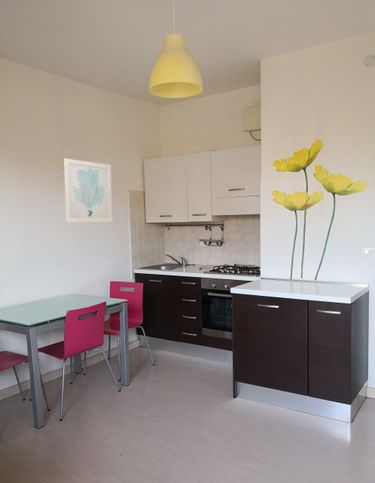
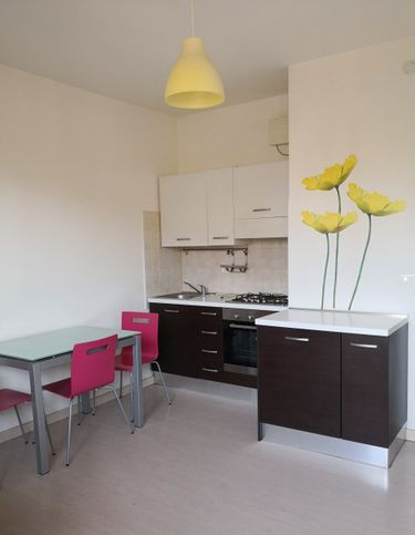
- wall art [63,157,113,223]
